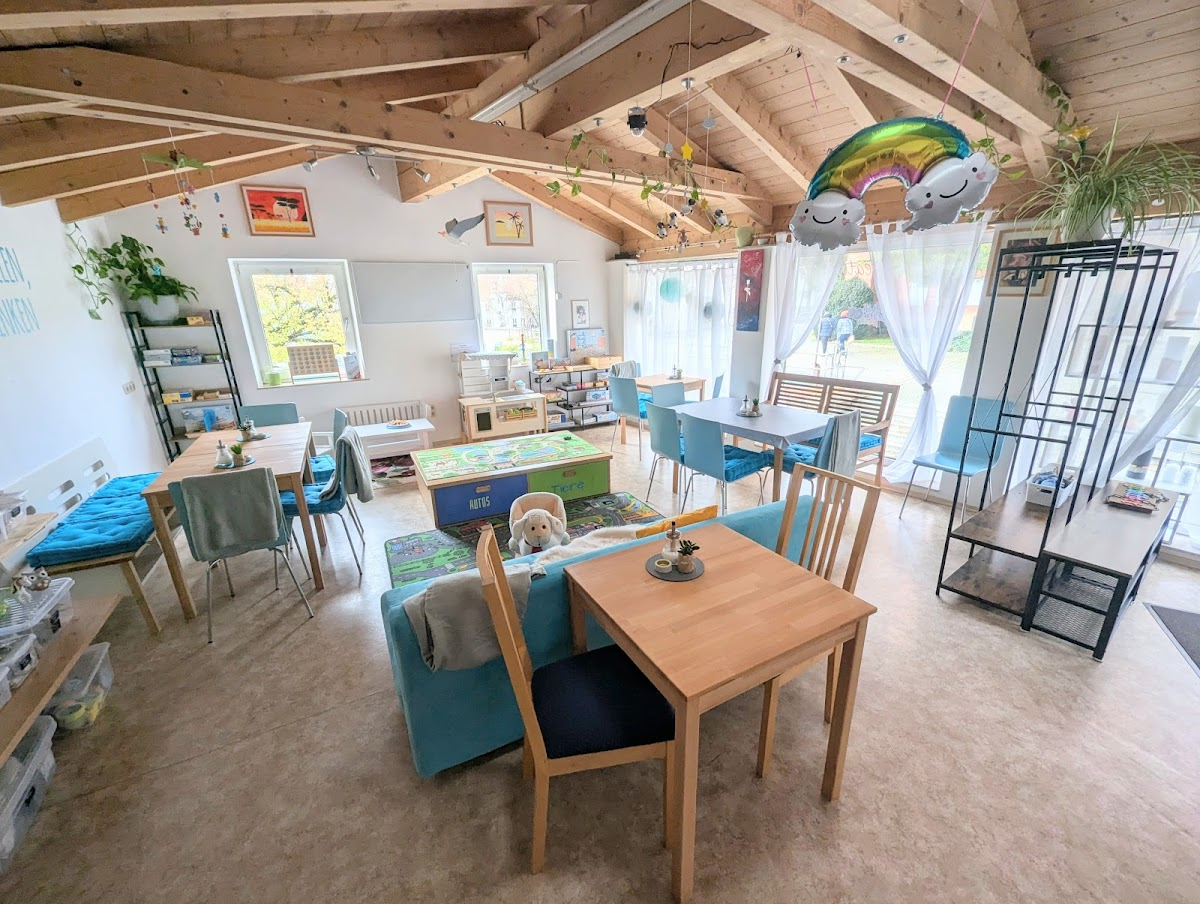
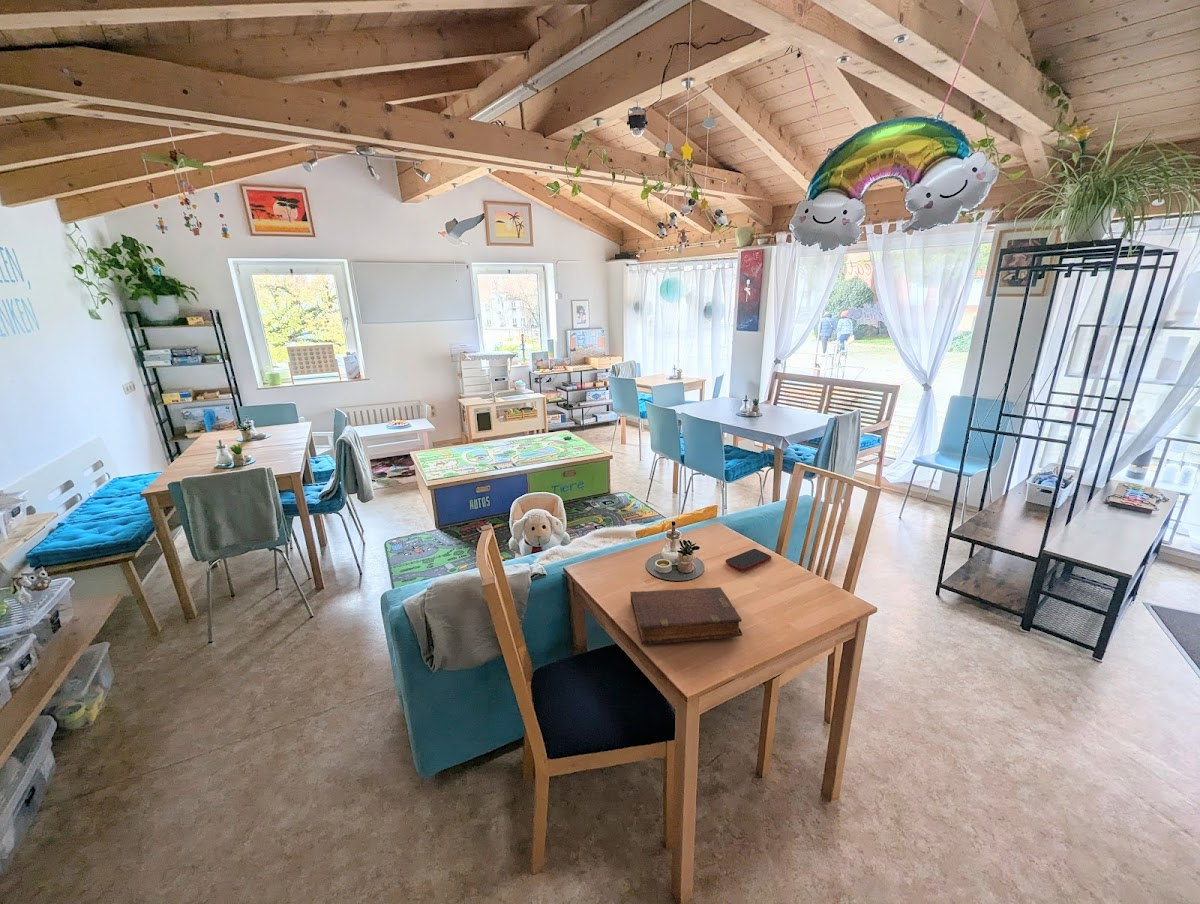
+ smartphone [725,548,772,572]
+ diary [629,586,743,645]
